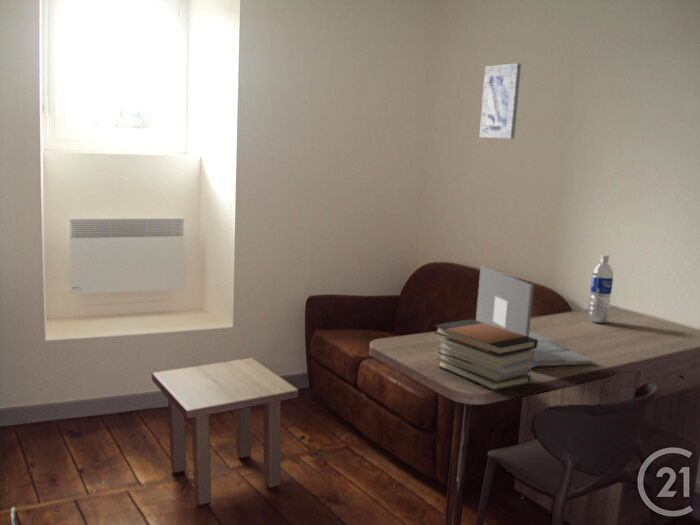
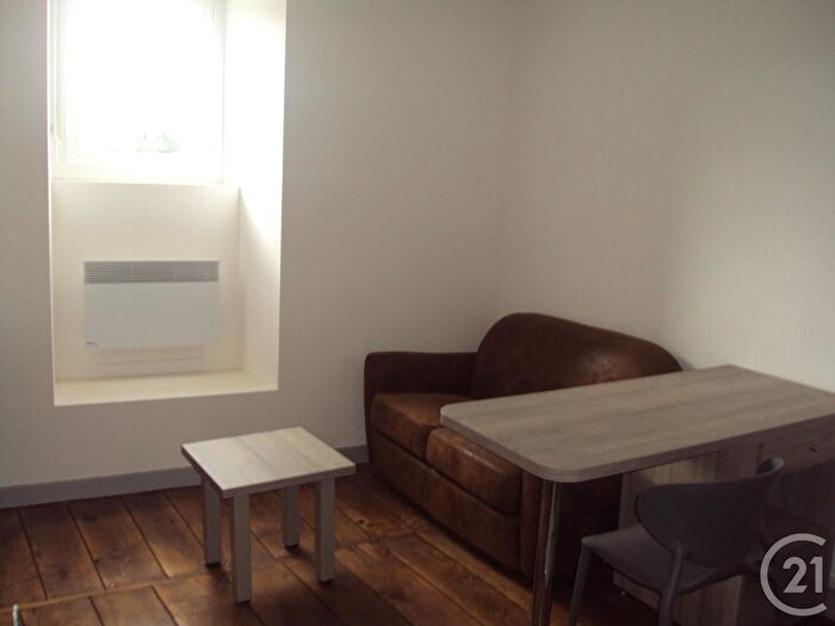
- book stack [433,318,538,392]
- wall art [478,62,522,140]
- water bottle [587,254,614,324]
- laptop [475,265,593,367]
